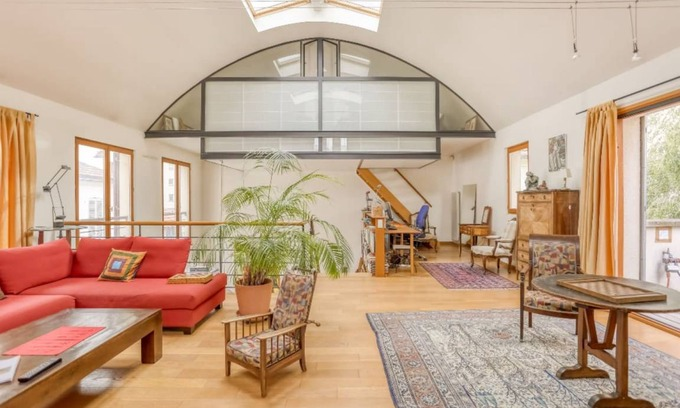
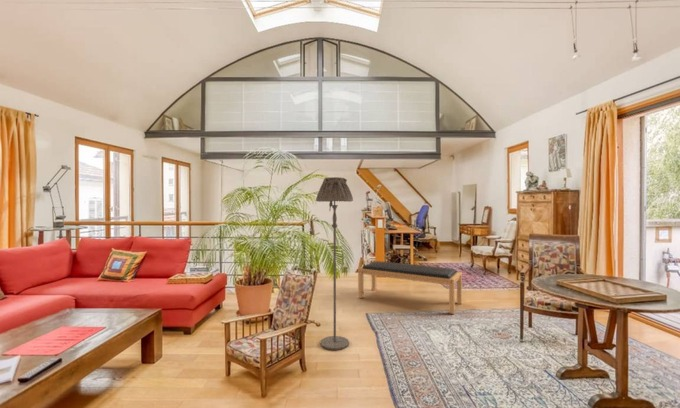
+ bench [357,260,463,315]
+ floor lamp [315,176,354,351]
